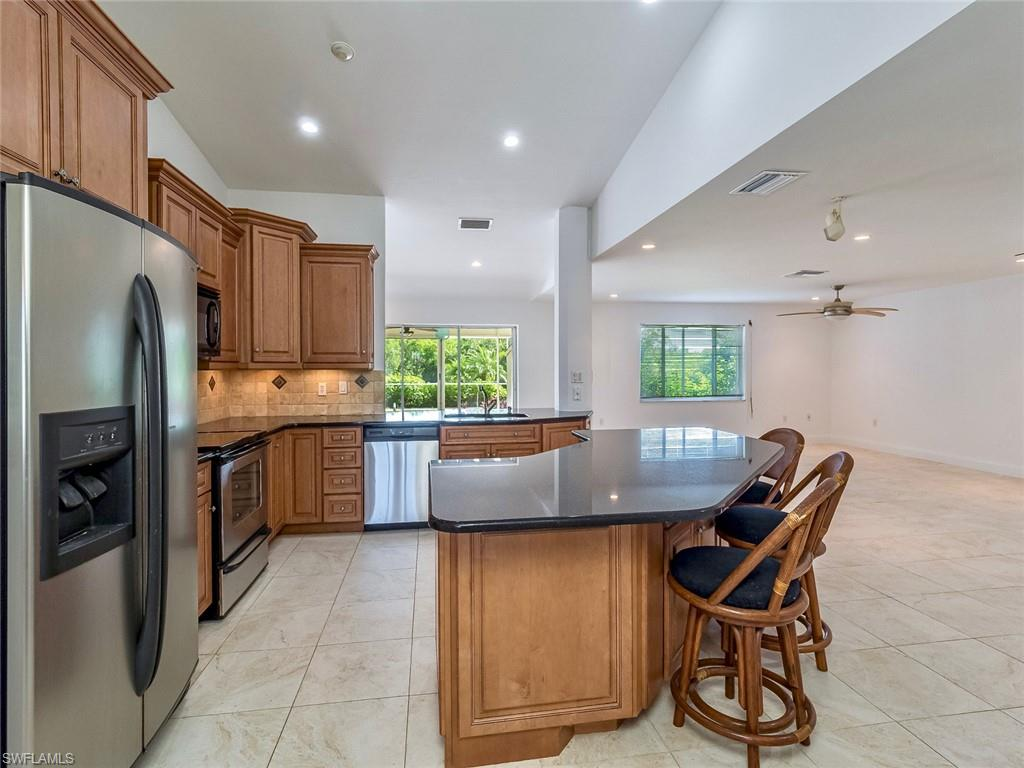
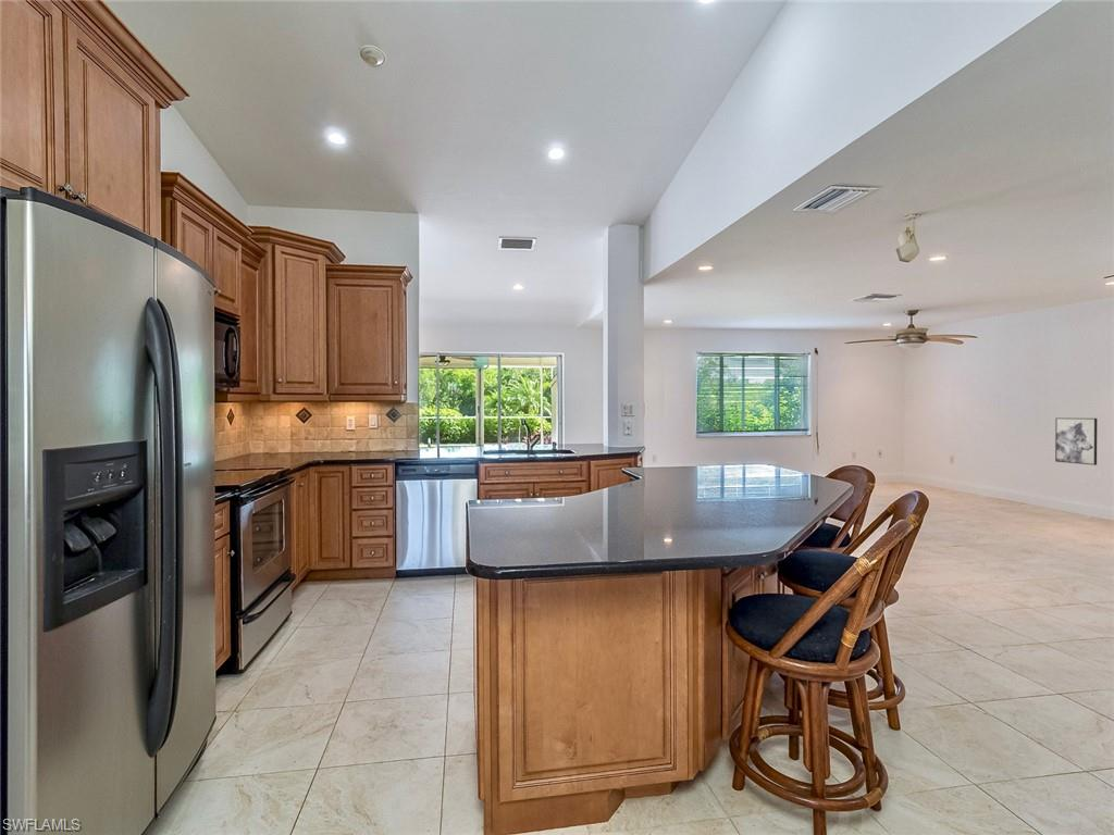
+ wall art [1054,416,1098,466]
